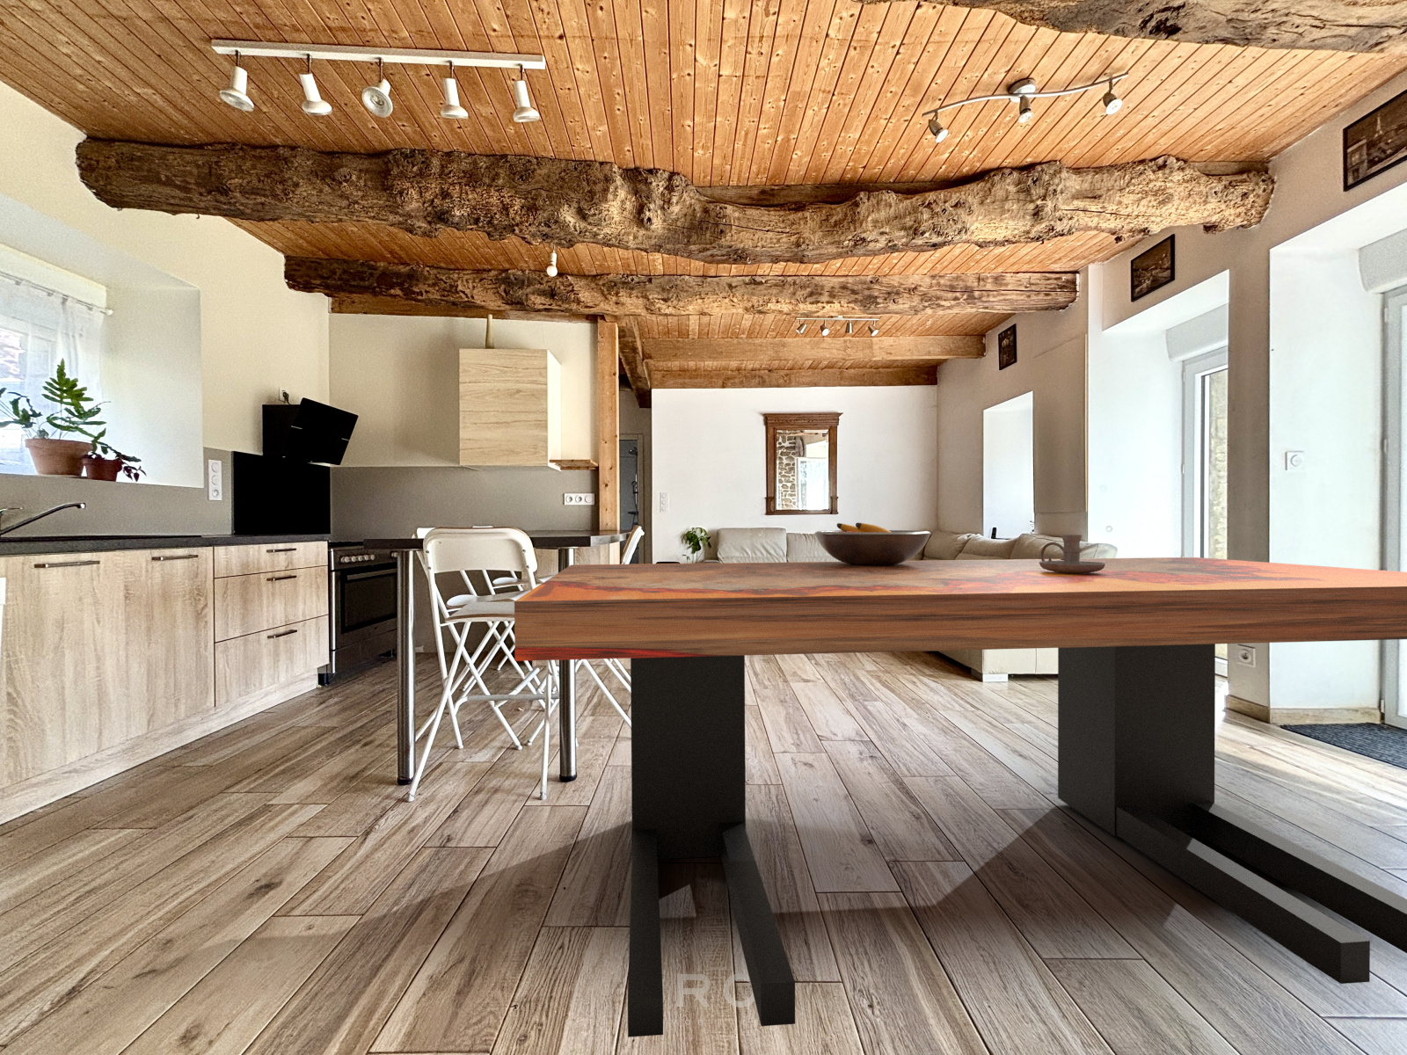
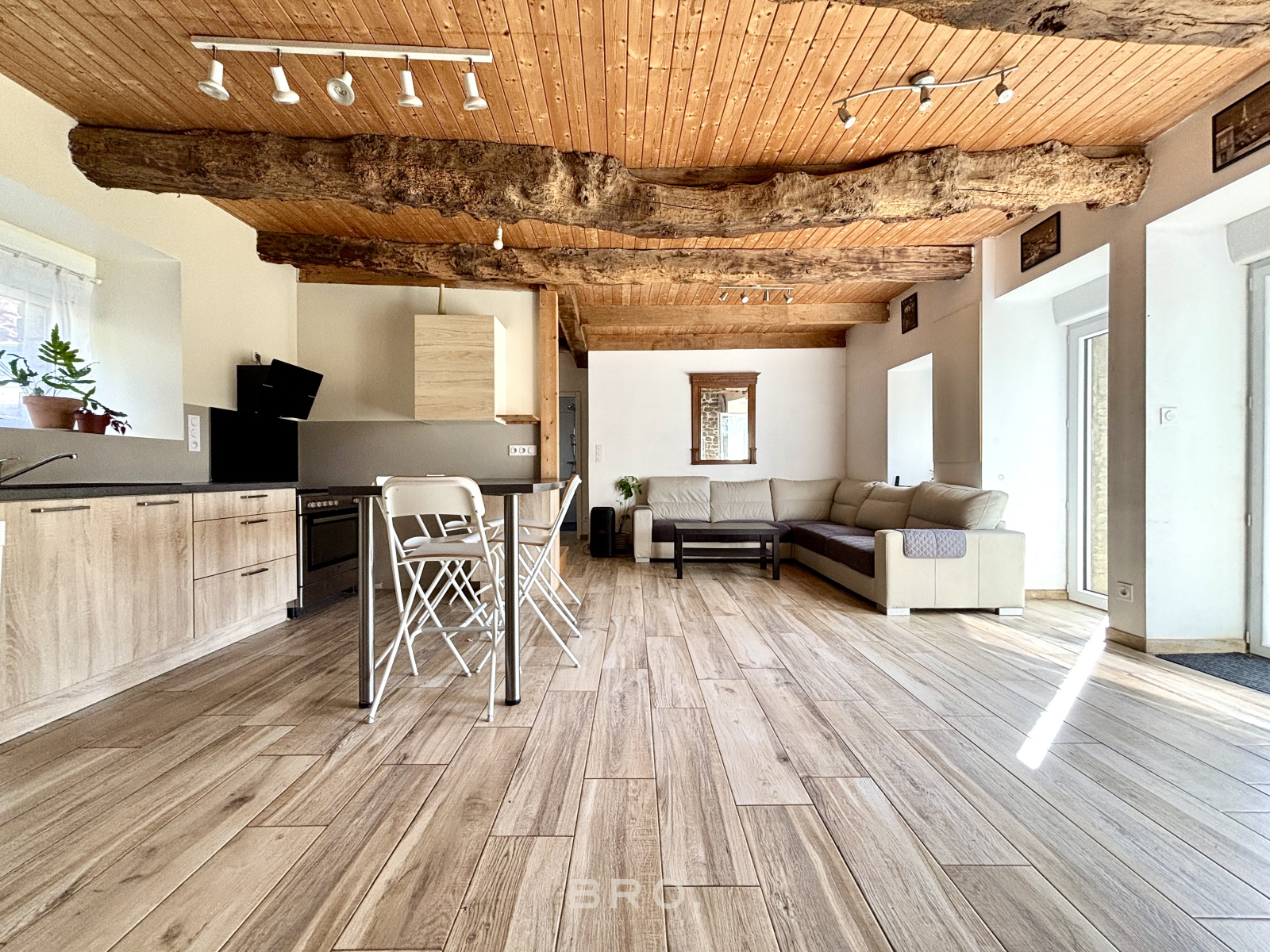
- candle holder [1039,534,1106,574]
- dining table [514,556,1407,1038]
- fruit bowl [814,522,932,565]
